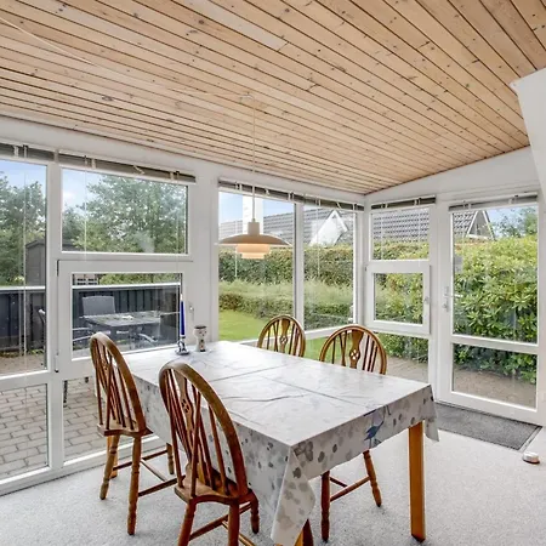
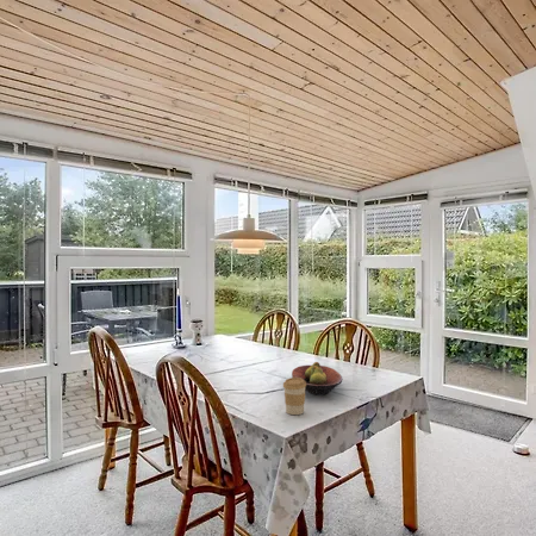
+ coffee cup [282,376,306,416]
+ fruit bowl [291,361,344,397]
